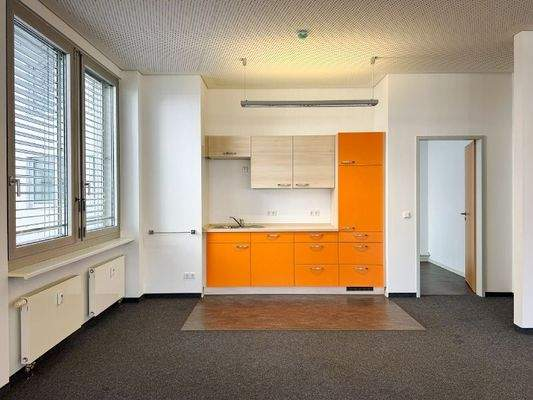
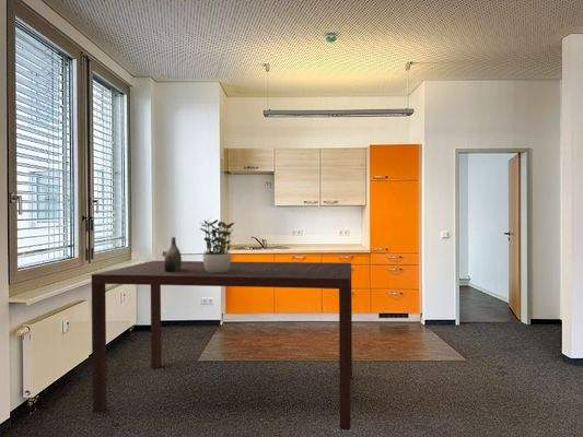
+ water jug [163,236,183,272]
+ potted plant [199,216,235,273]
+ dining table [91,260,353,430]
